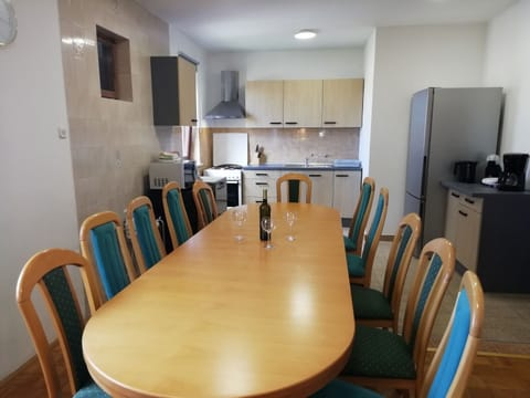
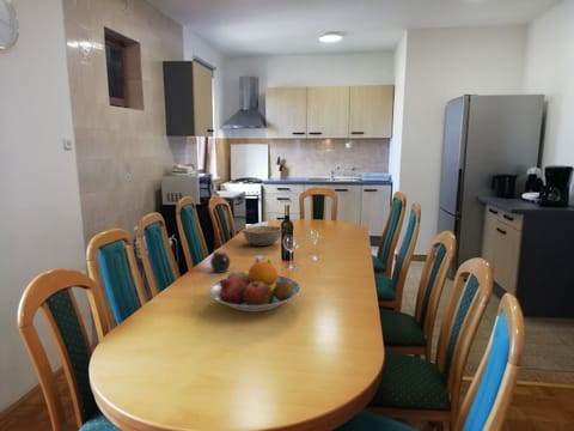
+ bowl [242,225,283,247]
+ fruit bowl [207,256,301,314]
+ jar [209,248,231,274]
